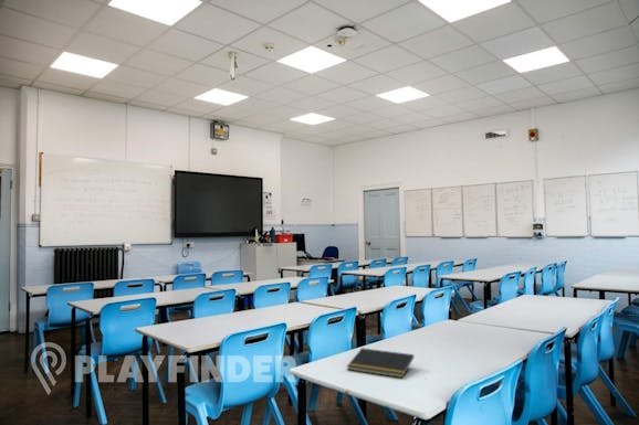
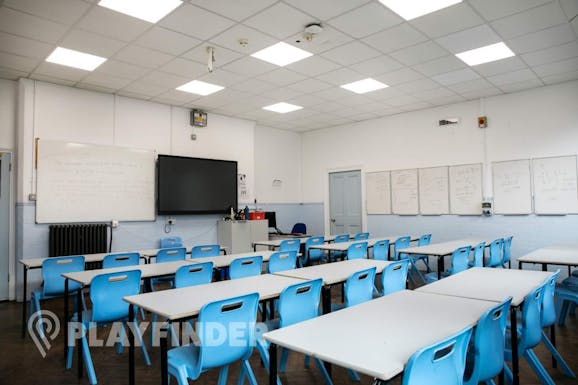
- notepad [346,347,415,379]
